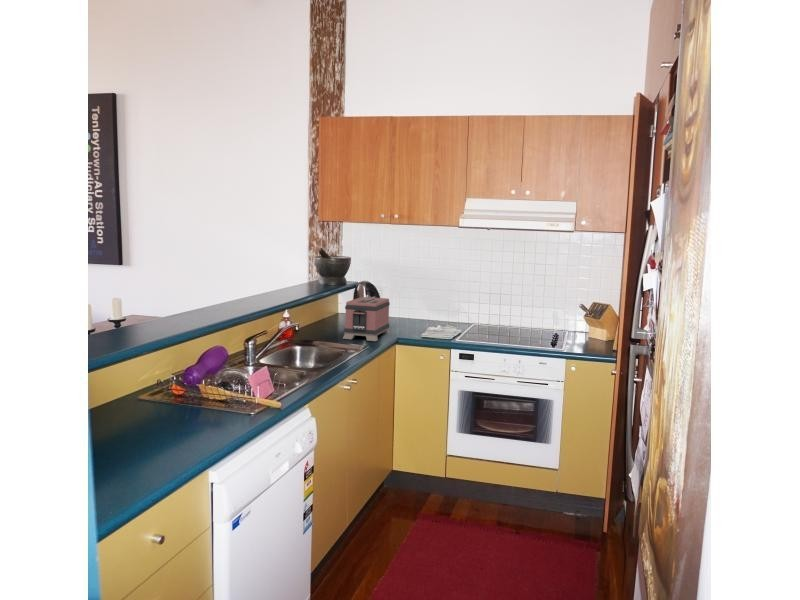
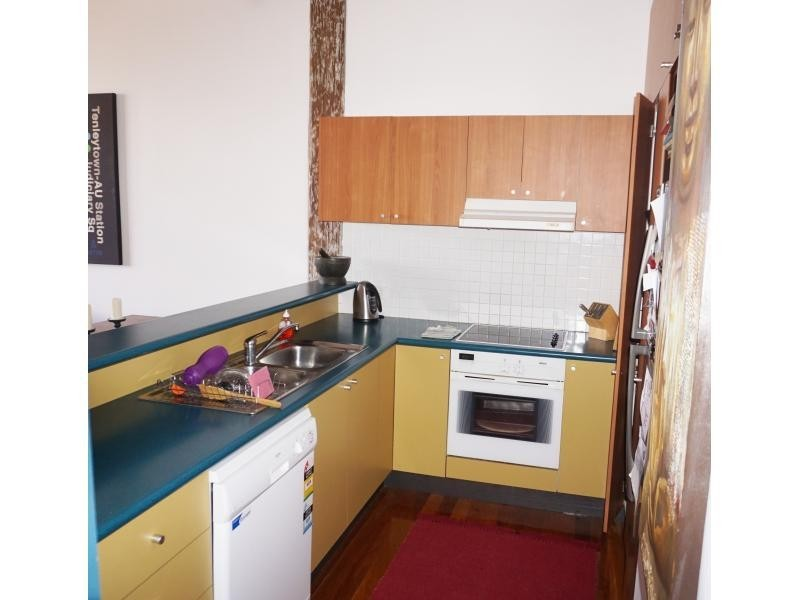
- toaster [342,296,391,342]
